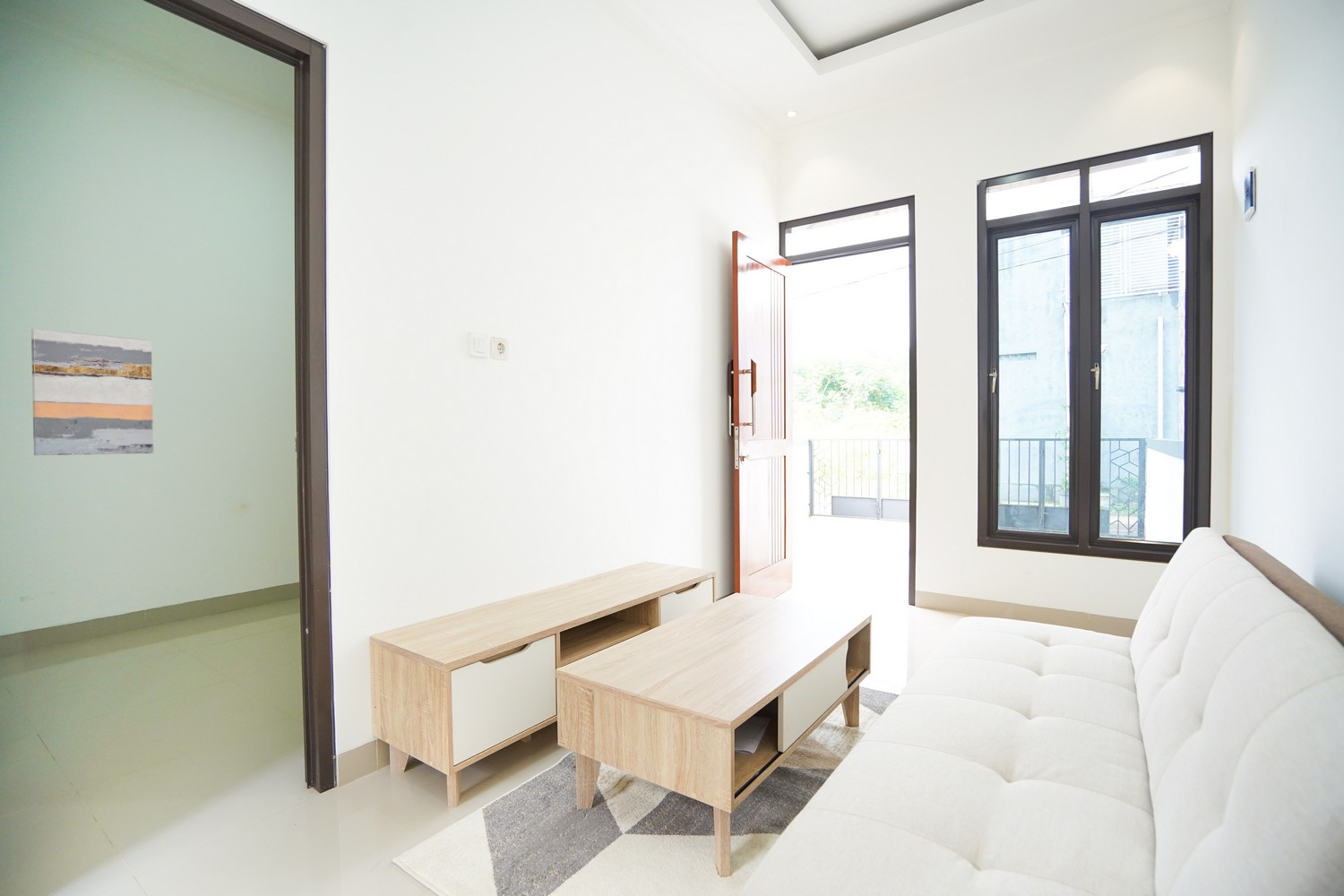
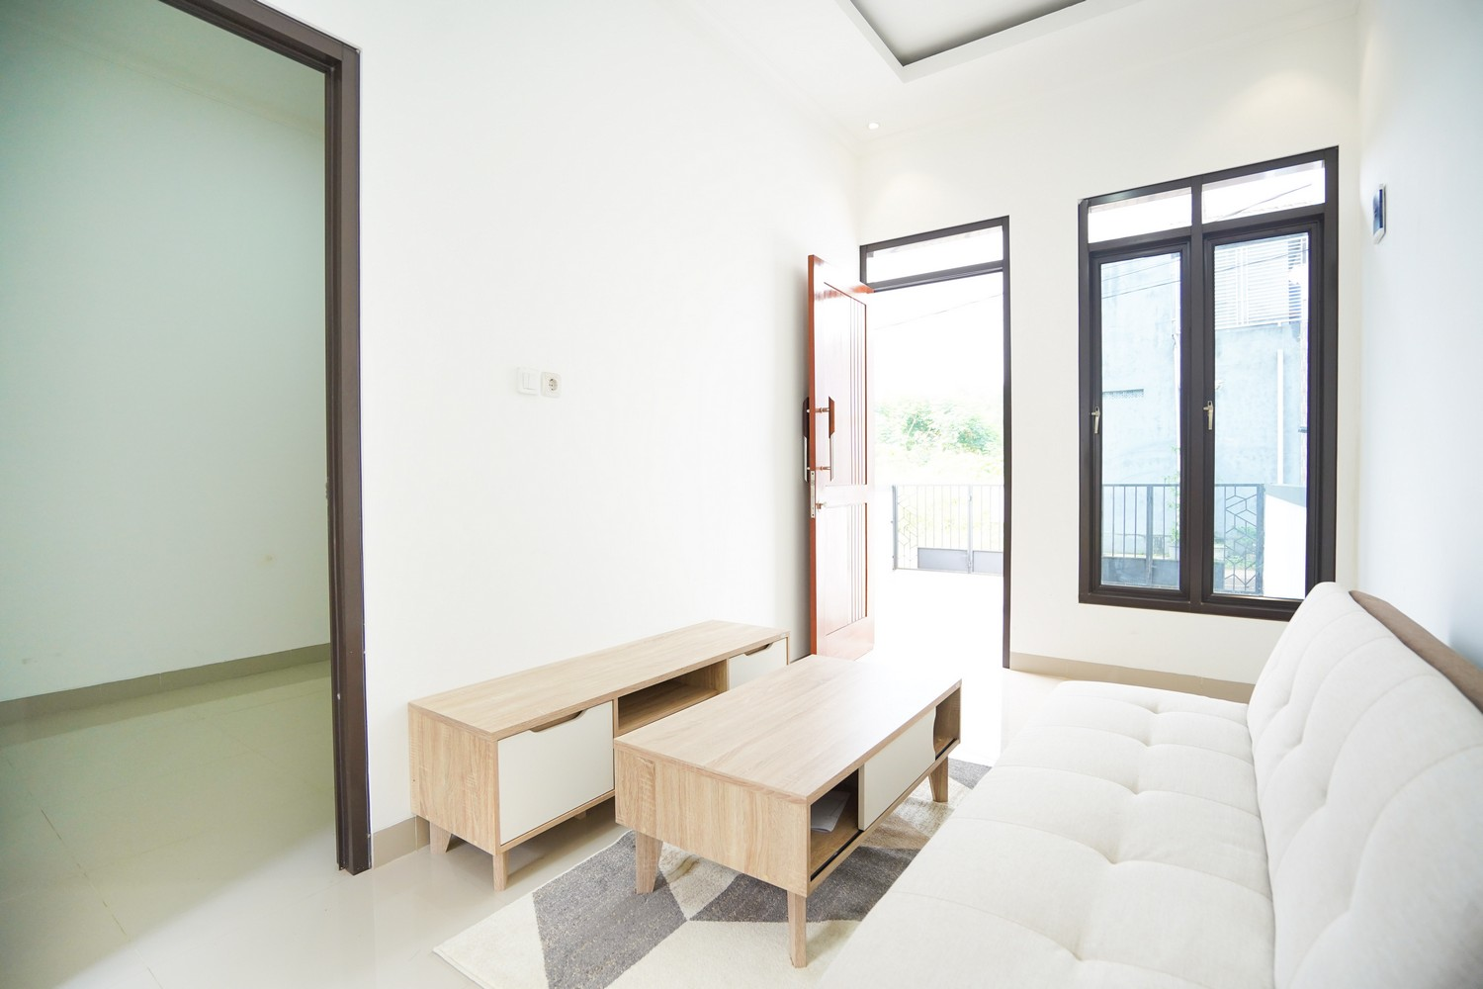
- wall art [30,328,154,456]
